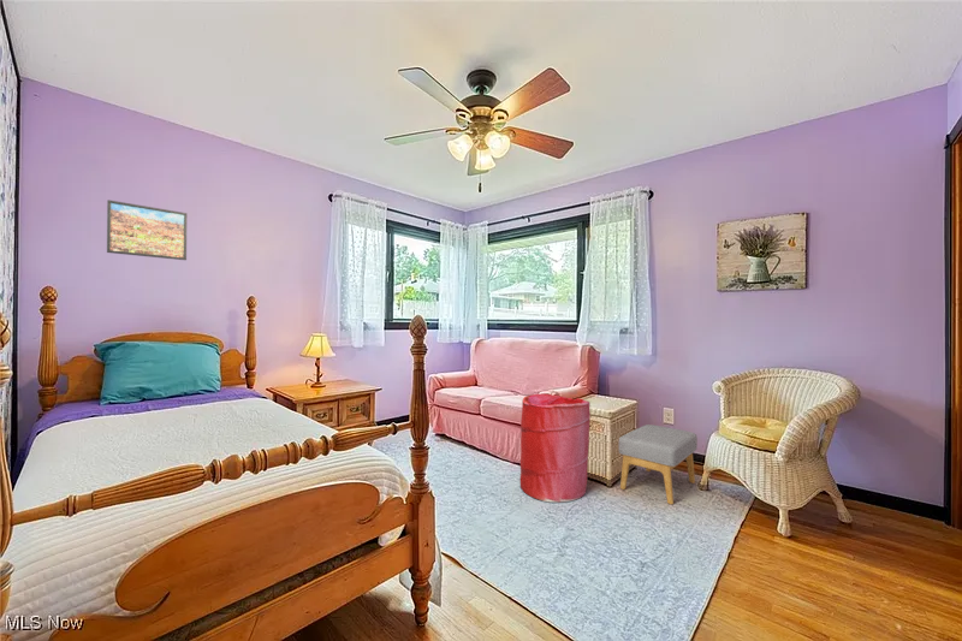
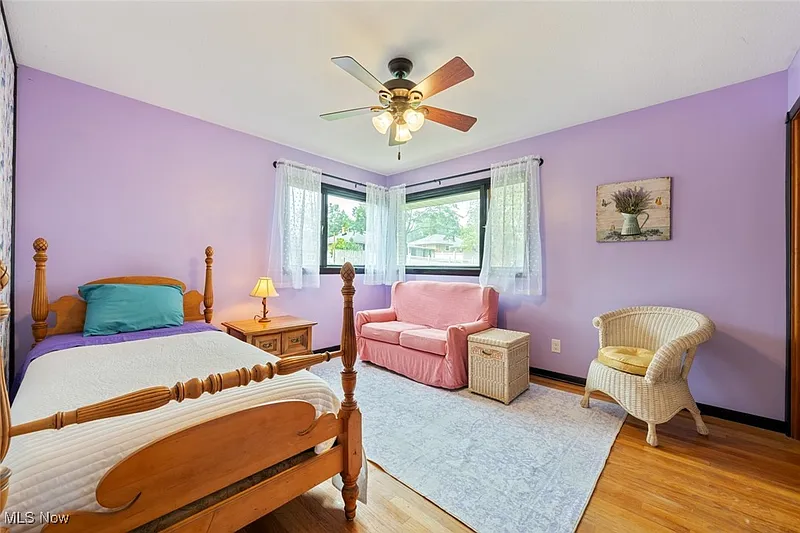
- footstool [618,423,699,505]
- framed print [106,198,188,261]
- laundry hamper [519,393,592,504]
